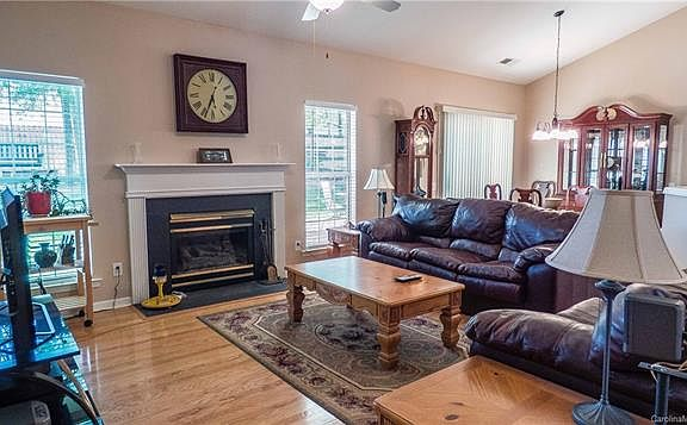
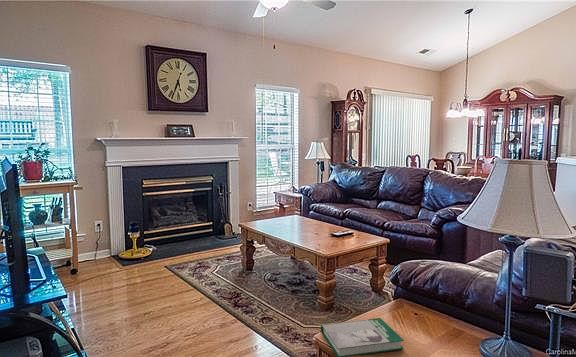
+ book [320,317,405,357]
